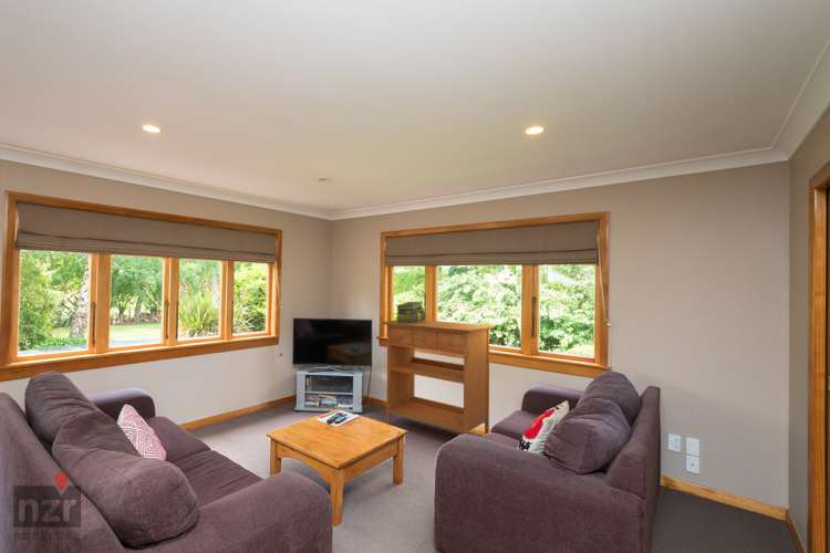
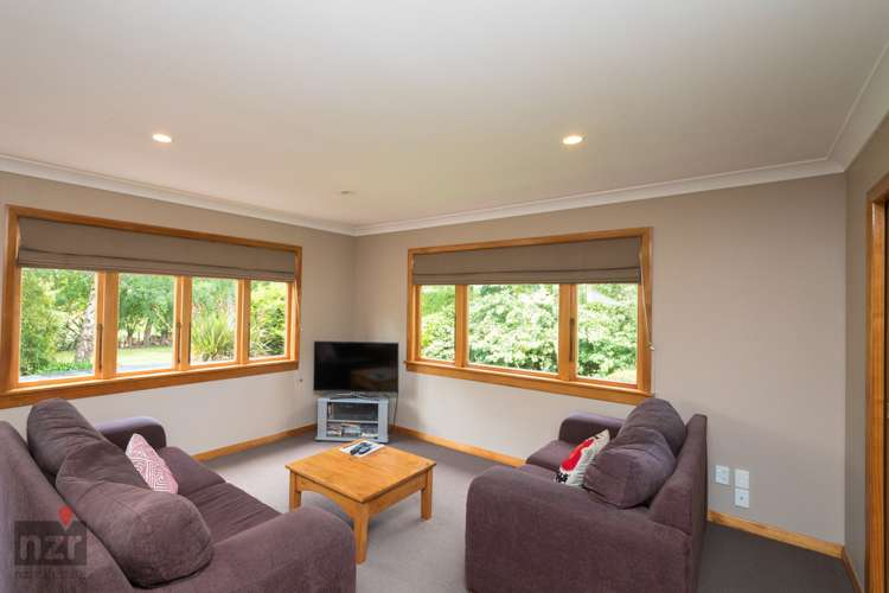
- stack of books [395,301,427,324]
- console table [380,320,495,436]
